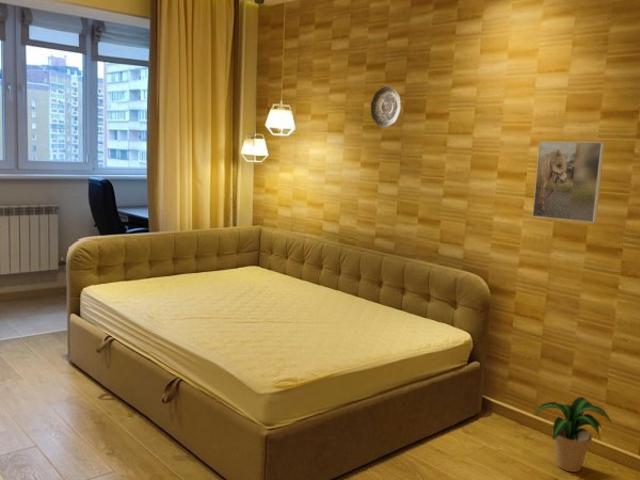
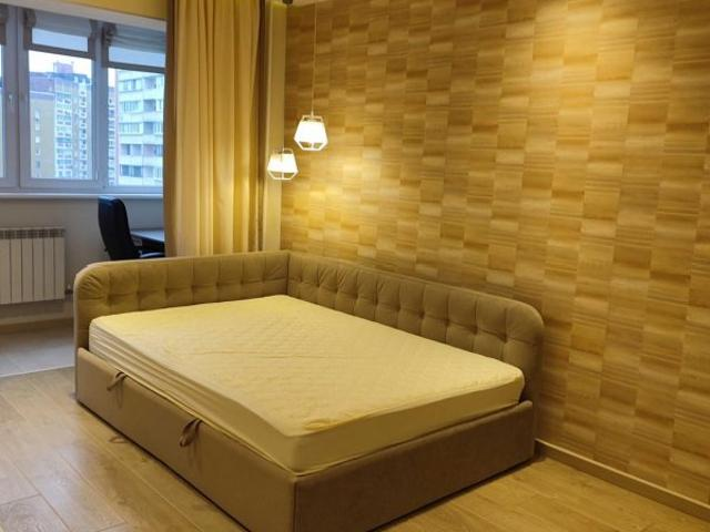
- potted plant [532,396,614,473]
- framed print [531,141,606,224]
- decorative plate [370,85,402,128]
